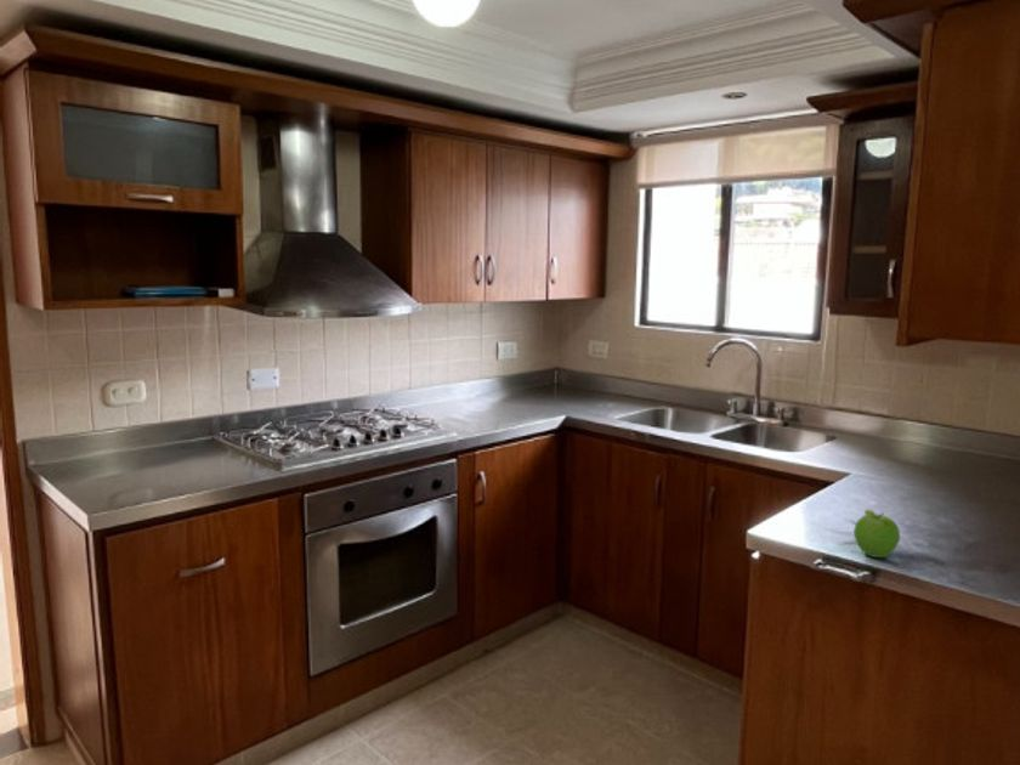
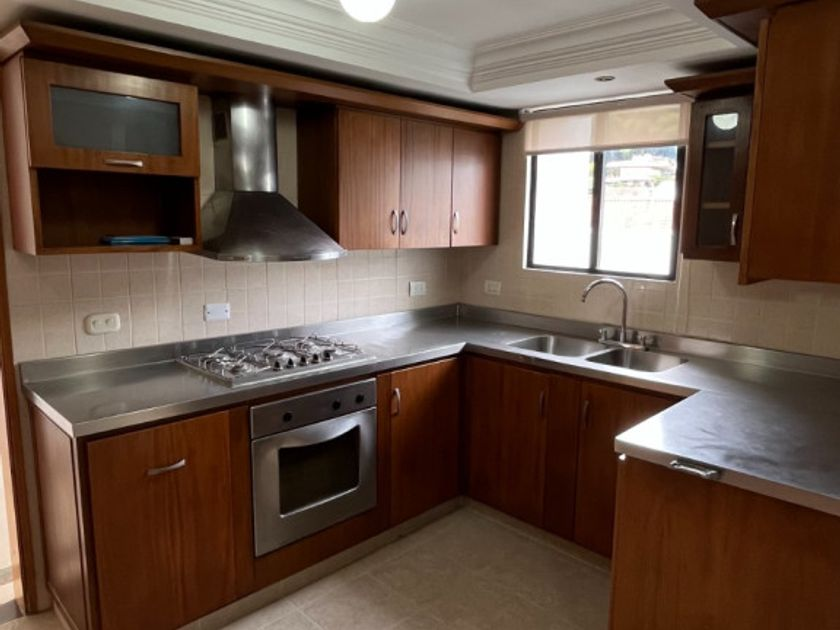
- fruit [852,509,901,559]
